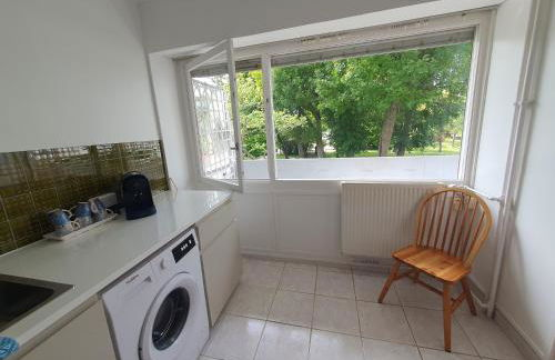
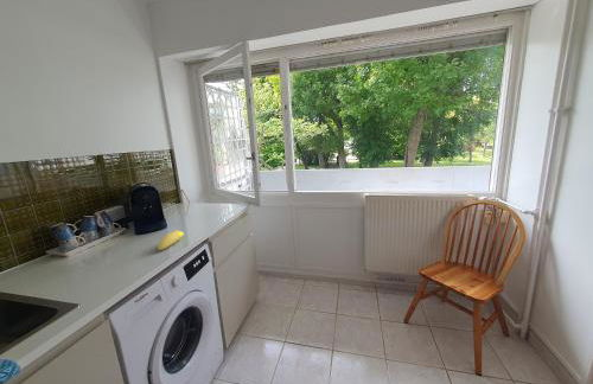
+ banana [157,229,185,251]
